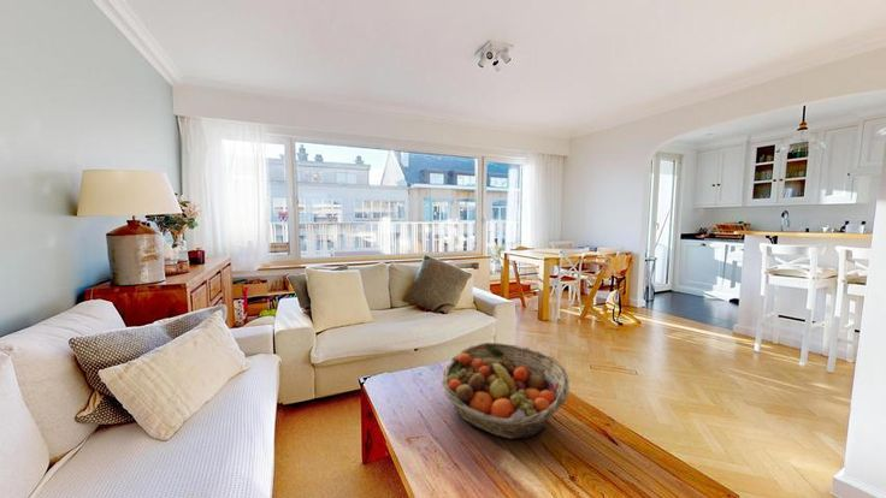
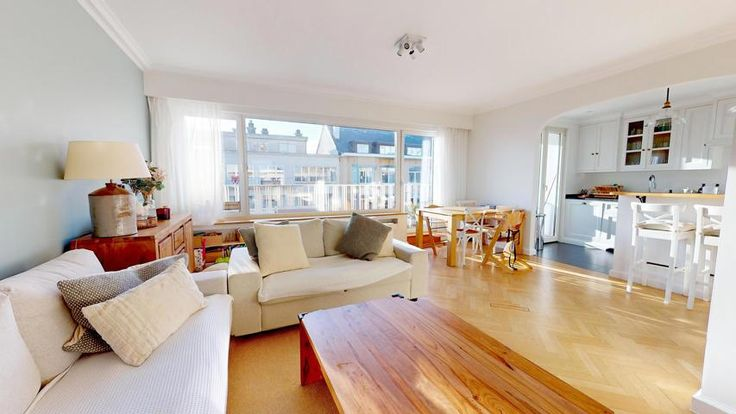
- fruit basket [441,342,571,440]
